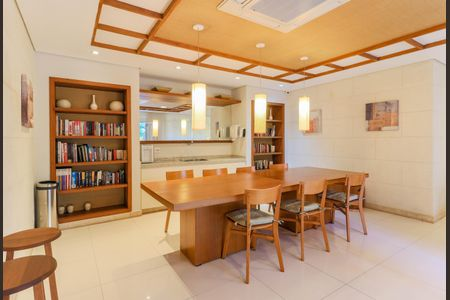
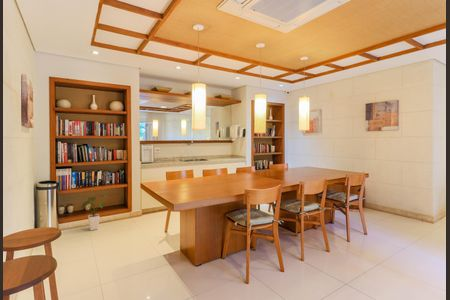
+ house plant [83,193,108,231]
